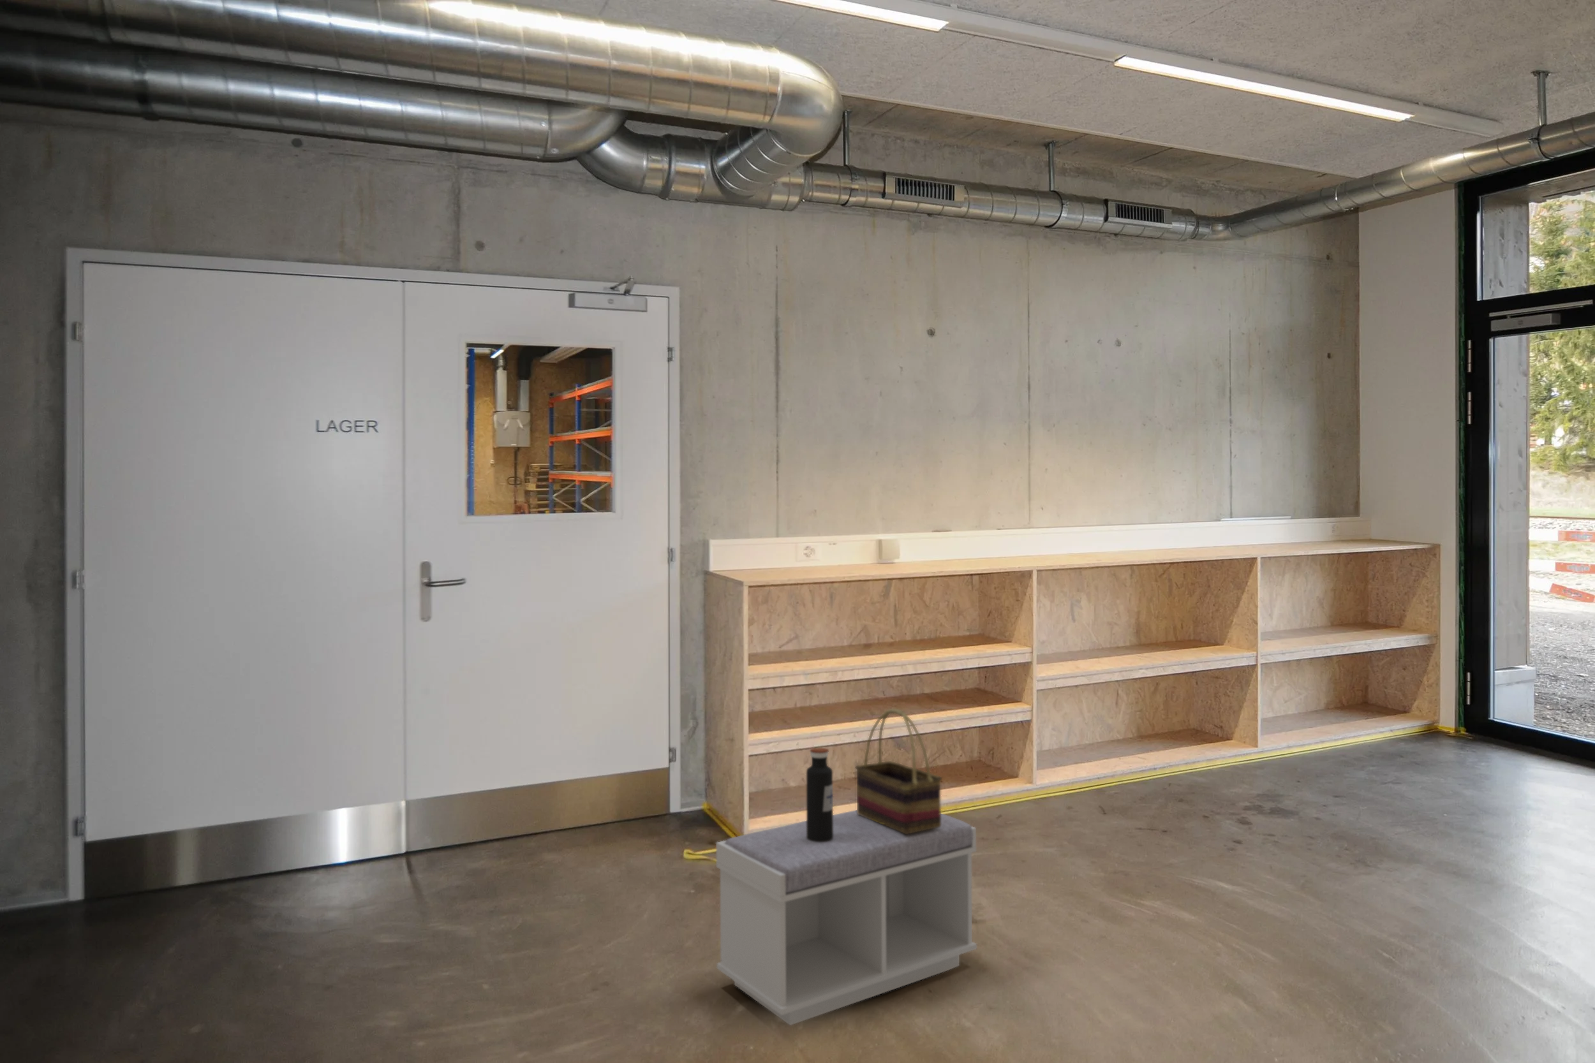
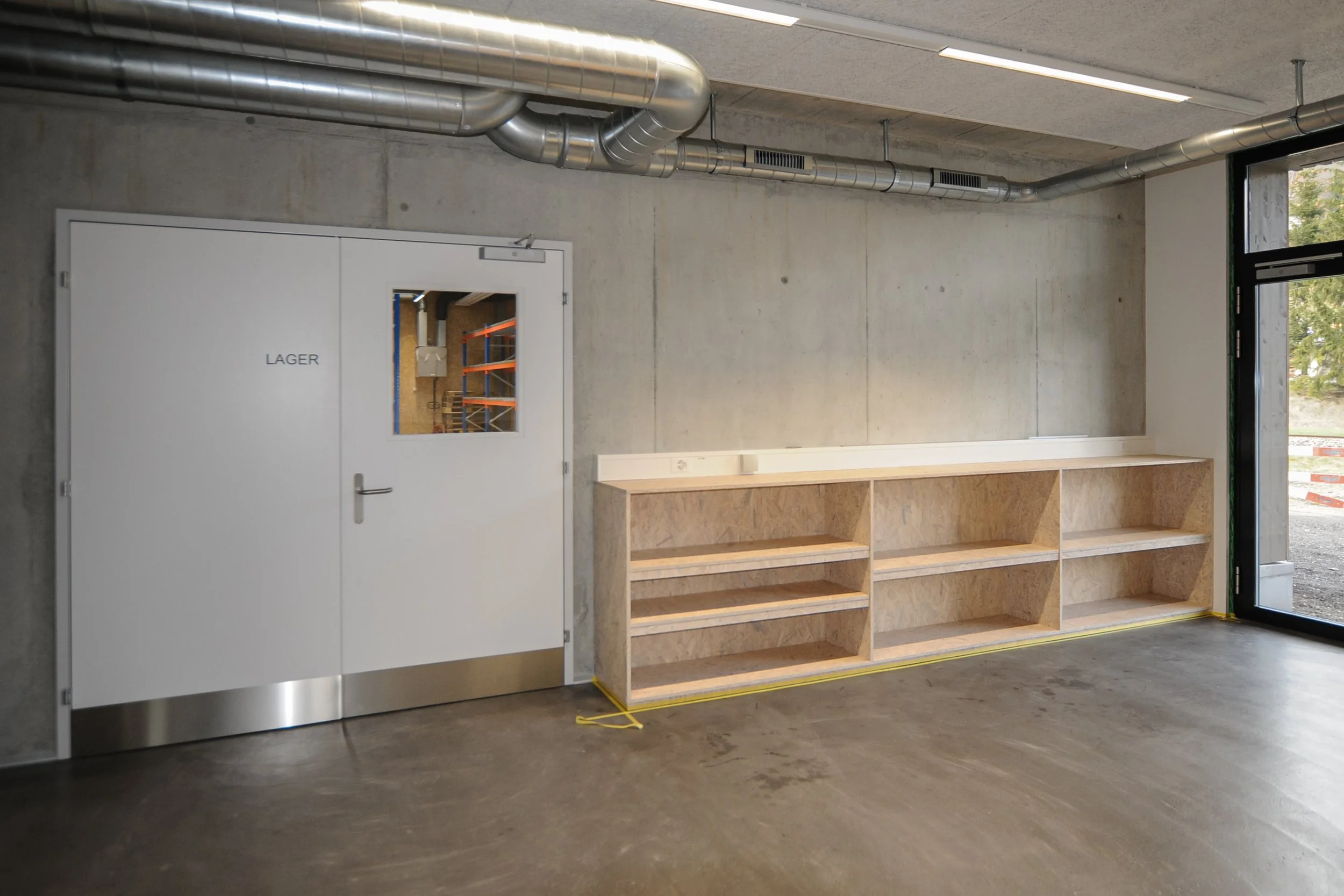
- bench [716,809,978,1026]
- water bottle [806,747,834,841]
- woven basket [854,708,943,834]
